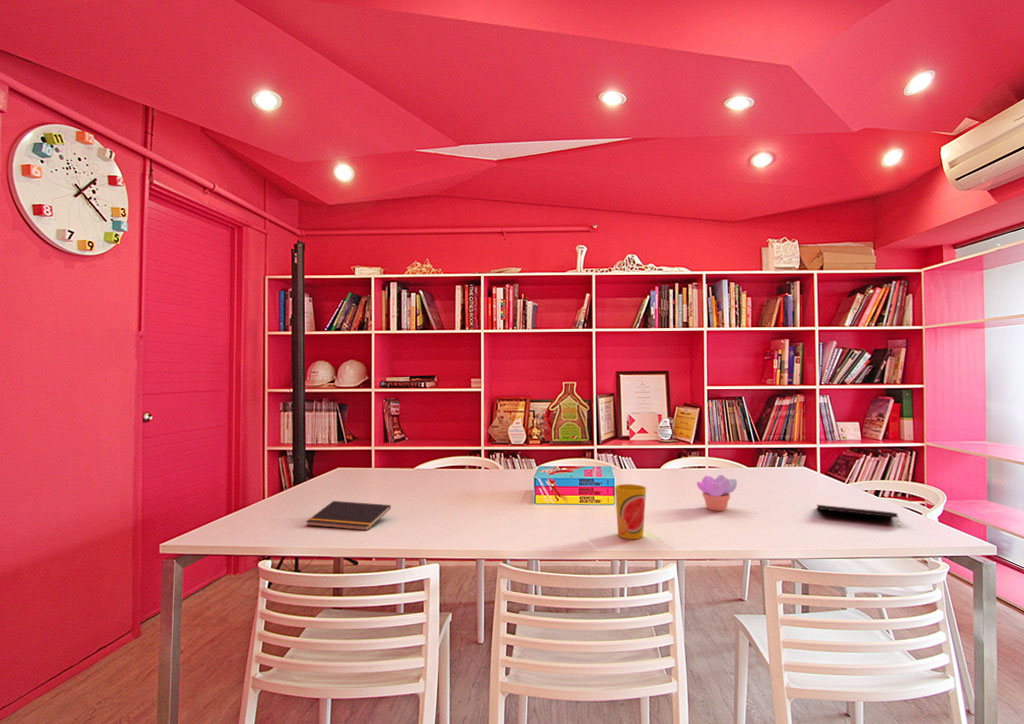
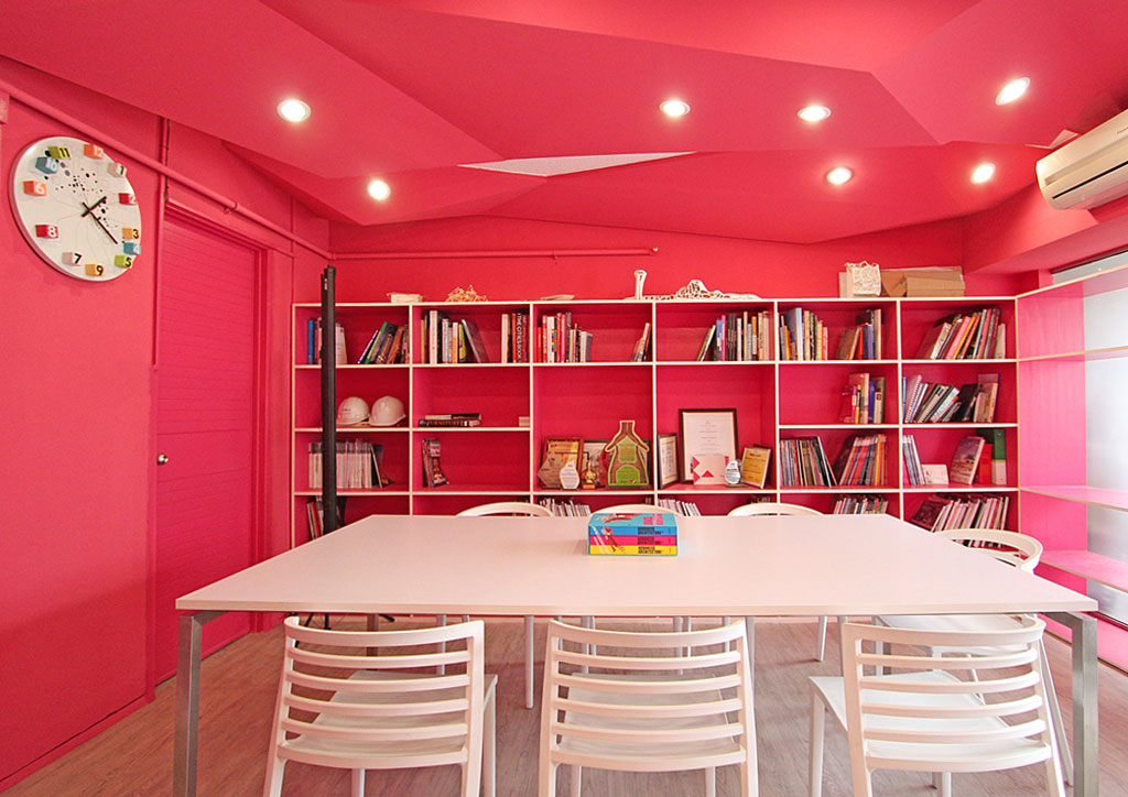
- notepad [305,500,392,531]
- notepad [816,504,901,528]
- cup [614,483,647,540]
- succulent plant [696,474,738,512]
